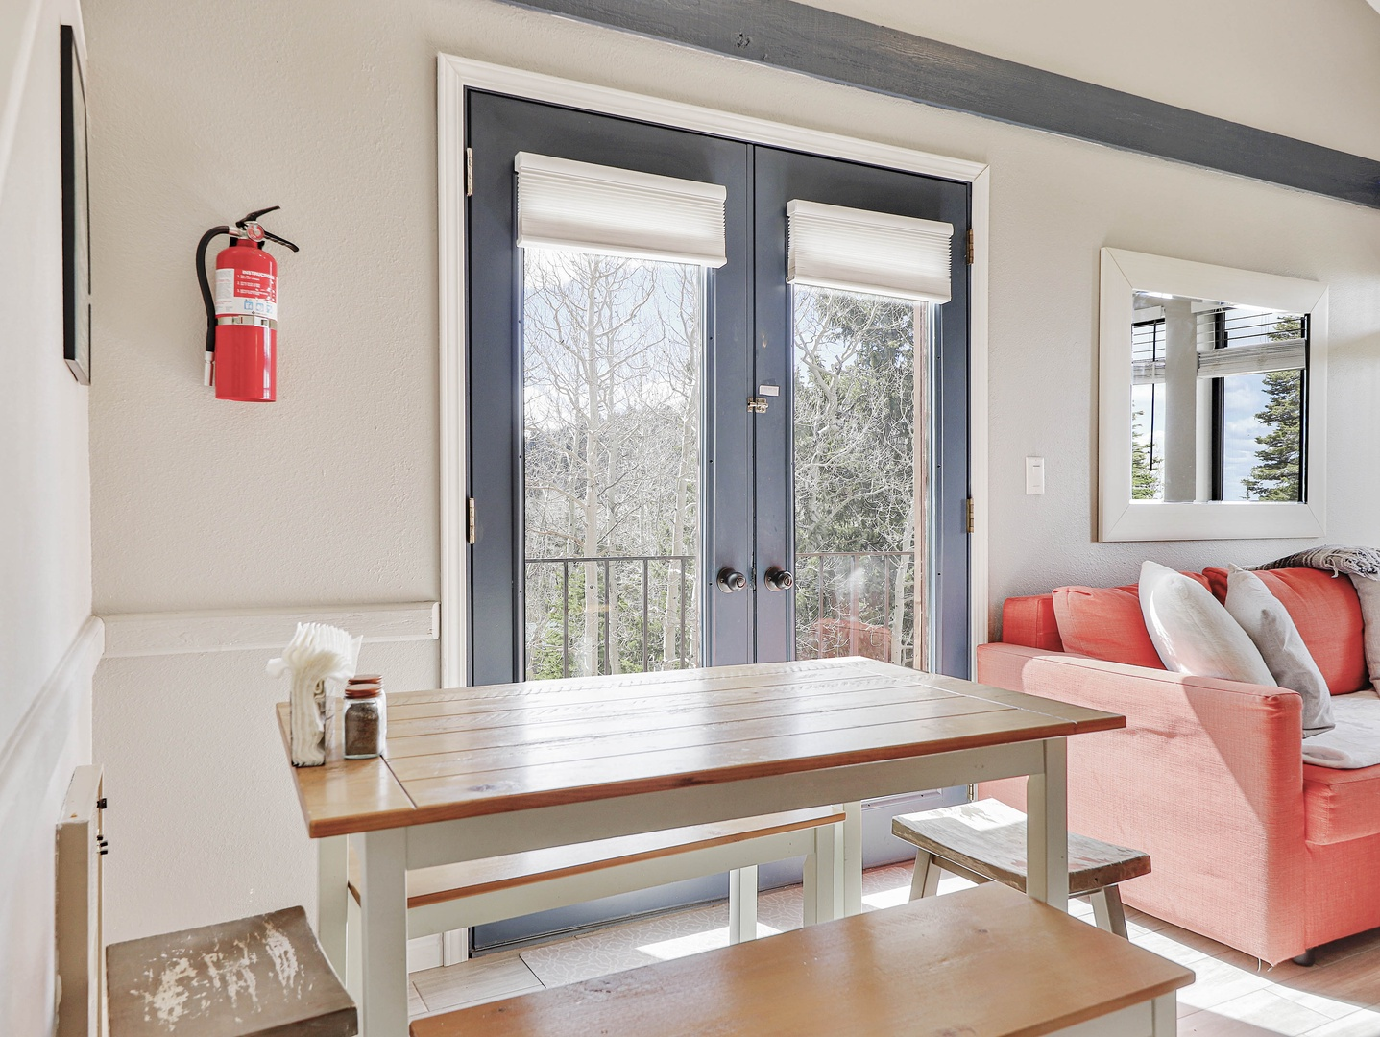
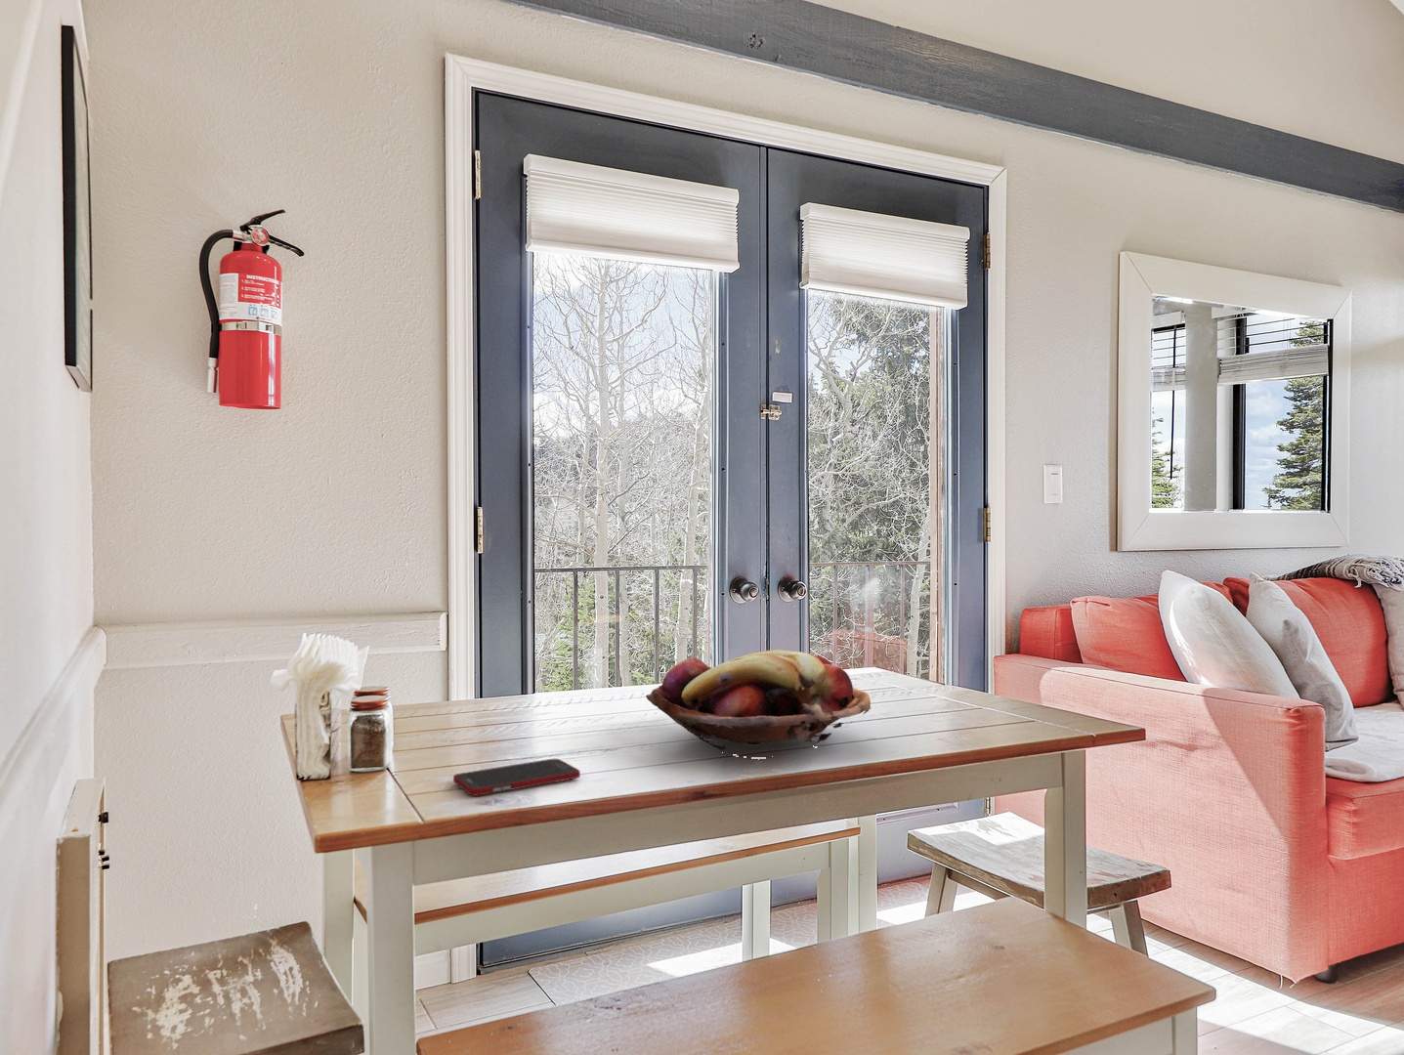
+ cell phone [452,758,582,797]
+ fruit basket [645,648,871,759]
